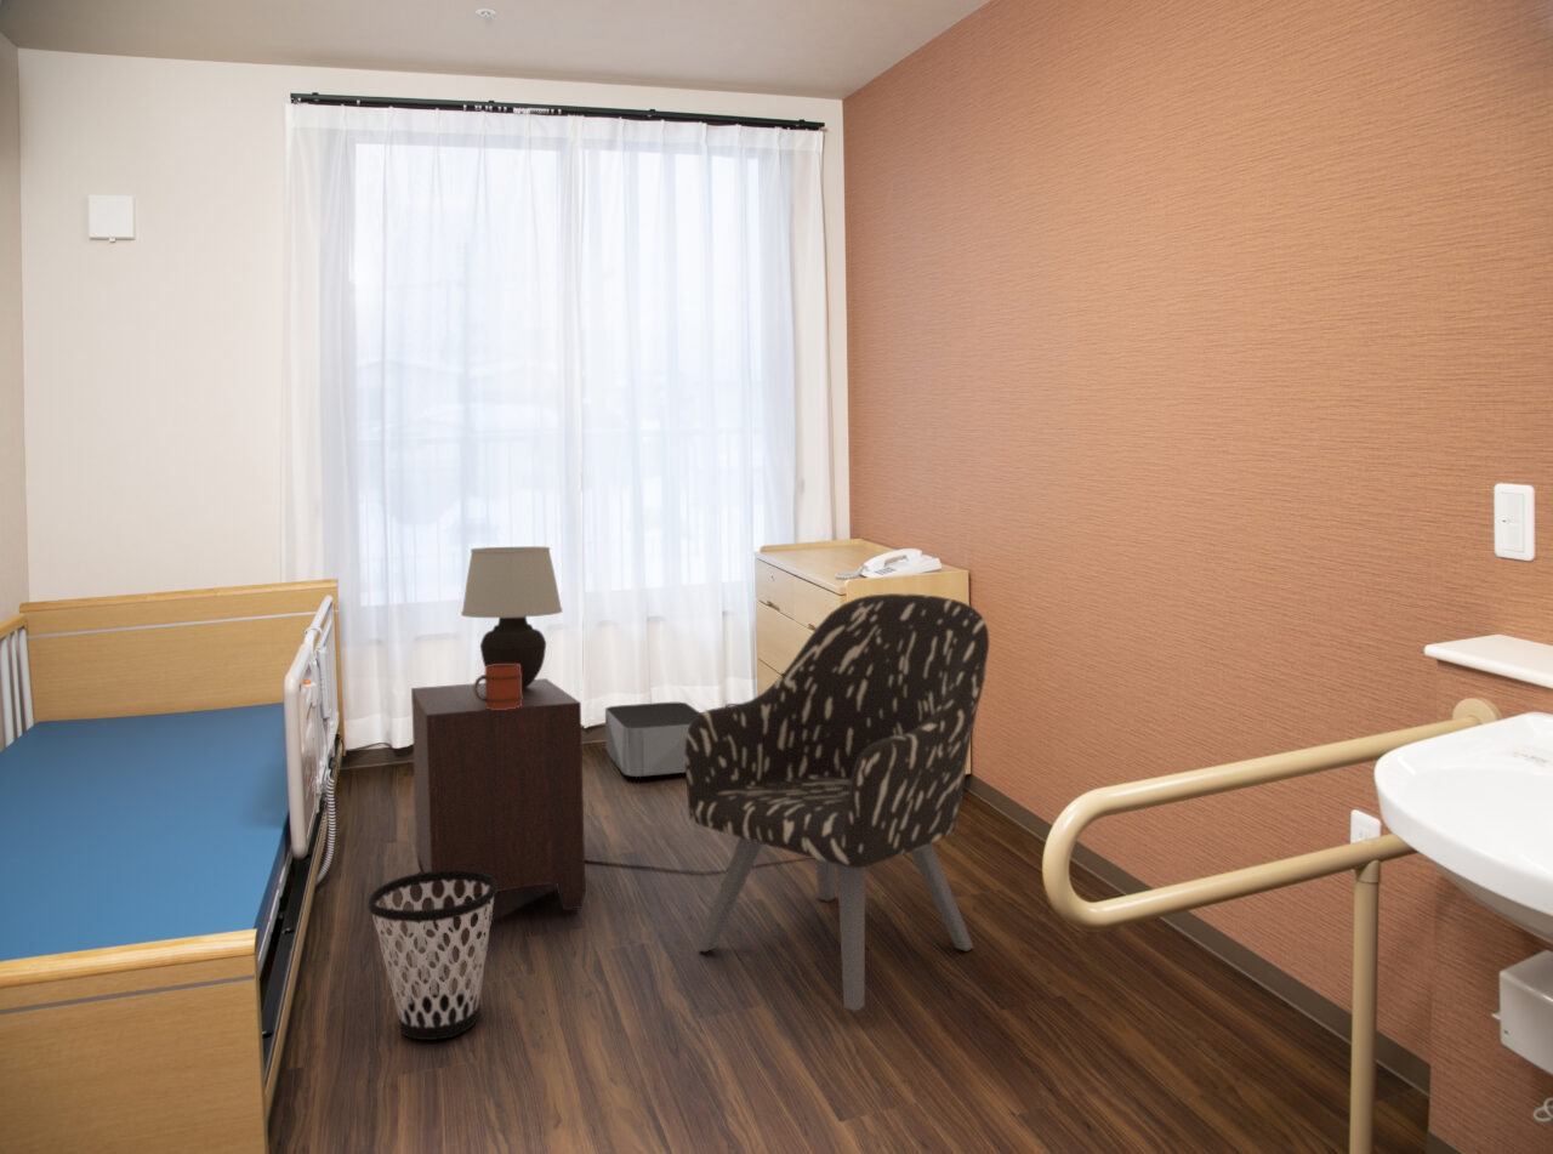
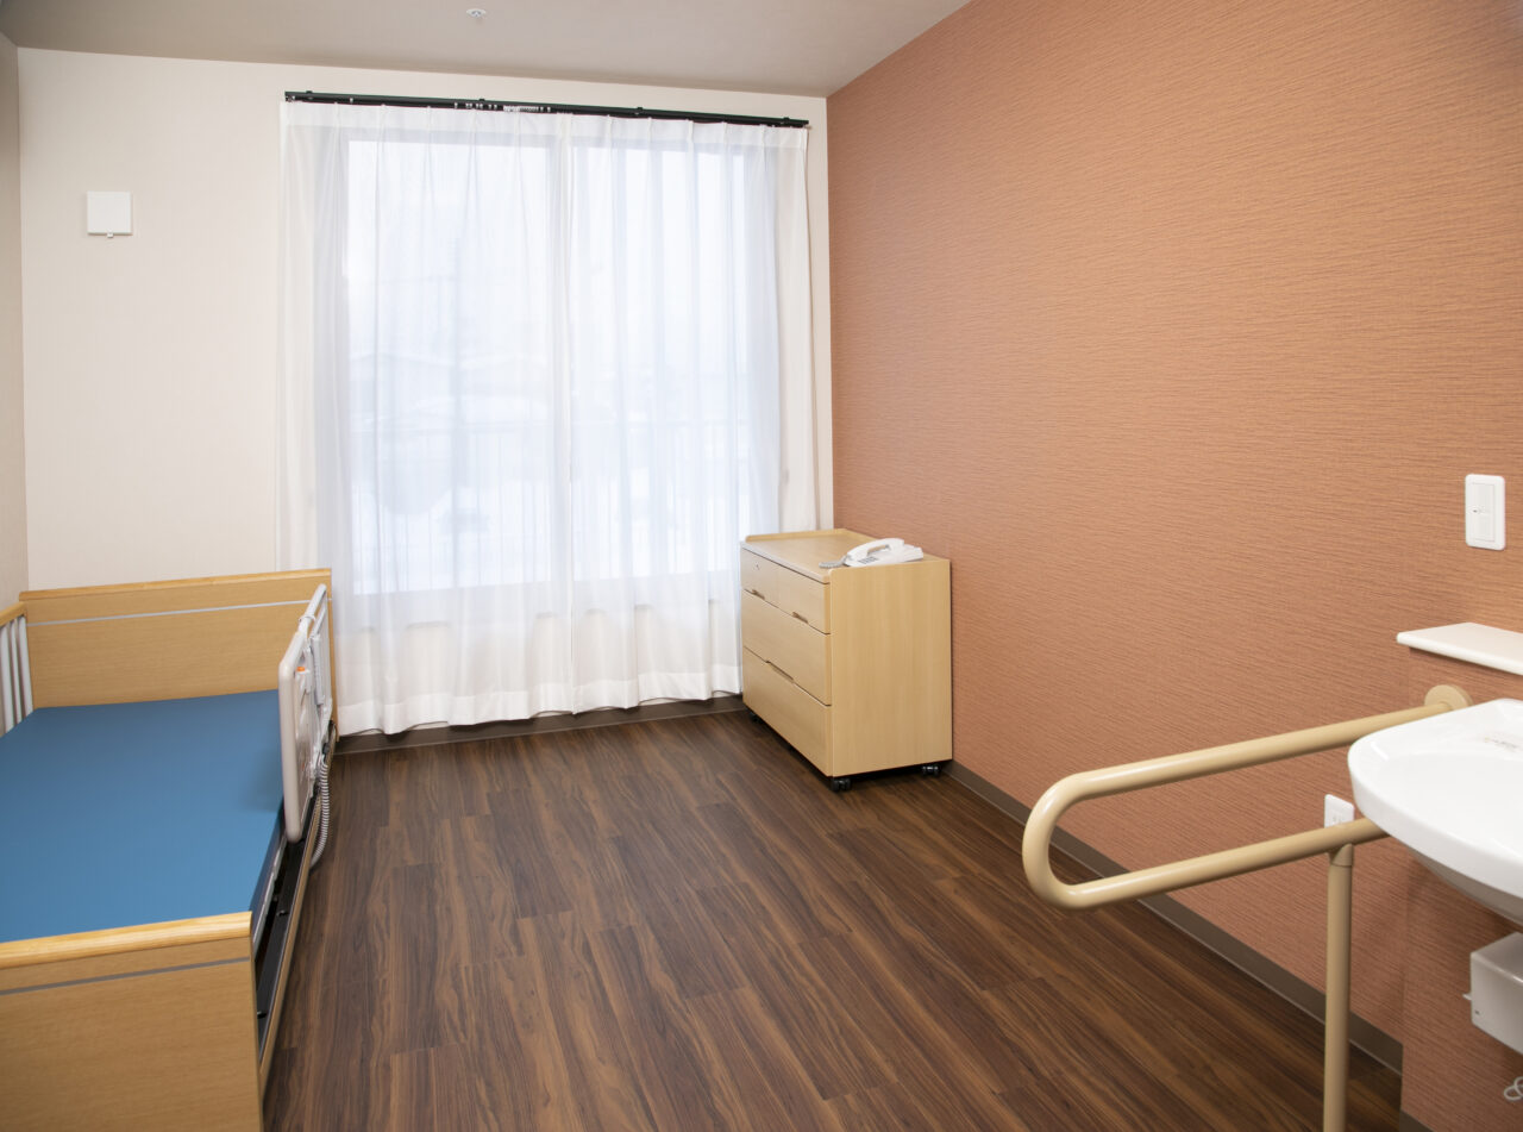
- wastebasket [368,870,499,1041]
- table lamp [460,546,564,688]
- mug [473,664,523,710]
- storage bin [604,701,701,778]
- nightstand [410,677,586,931]
- armchair [684,592,990,1013]
